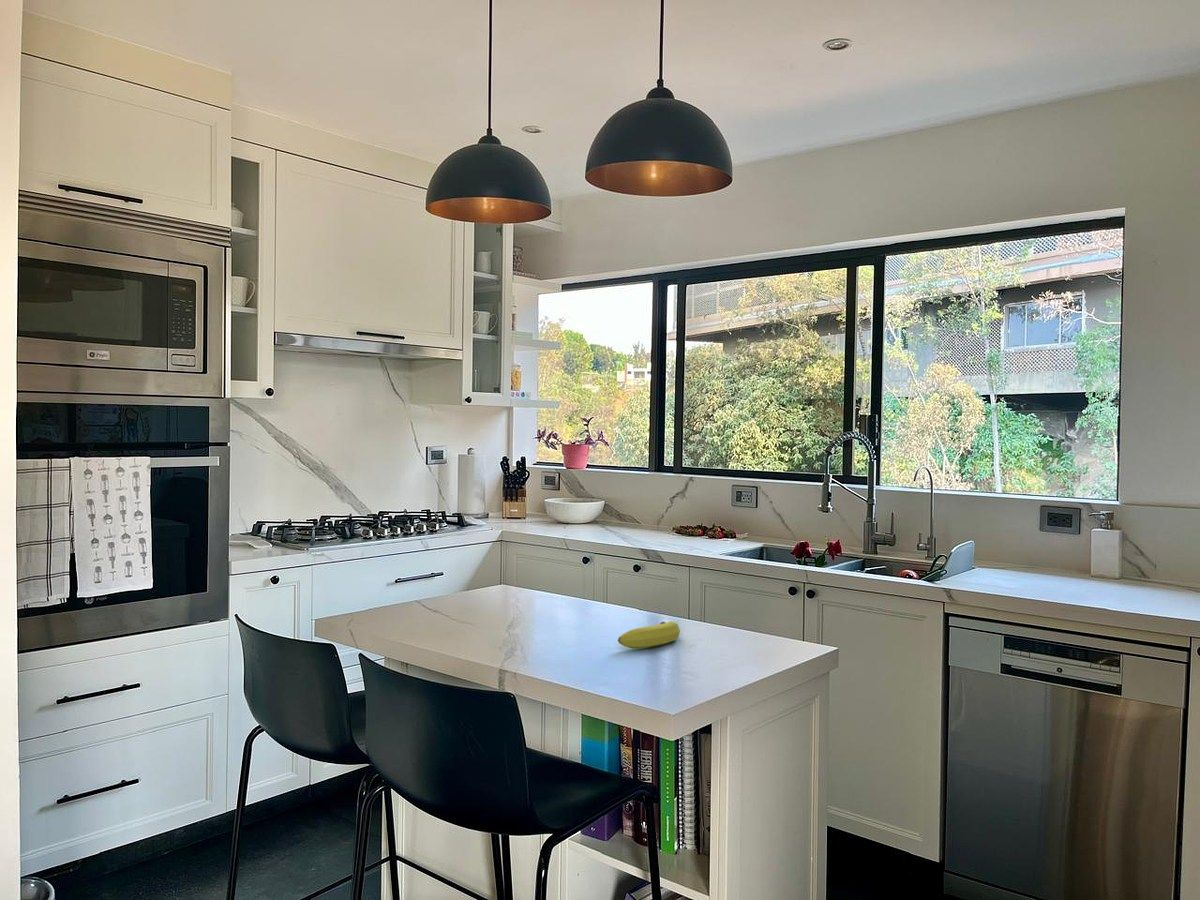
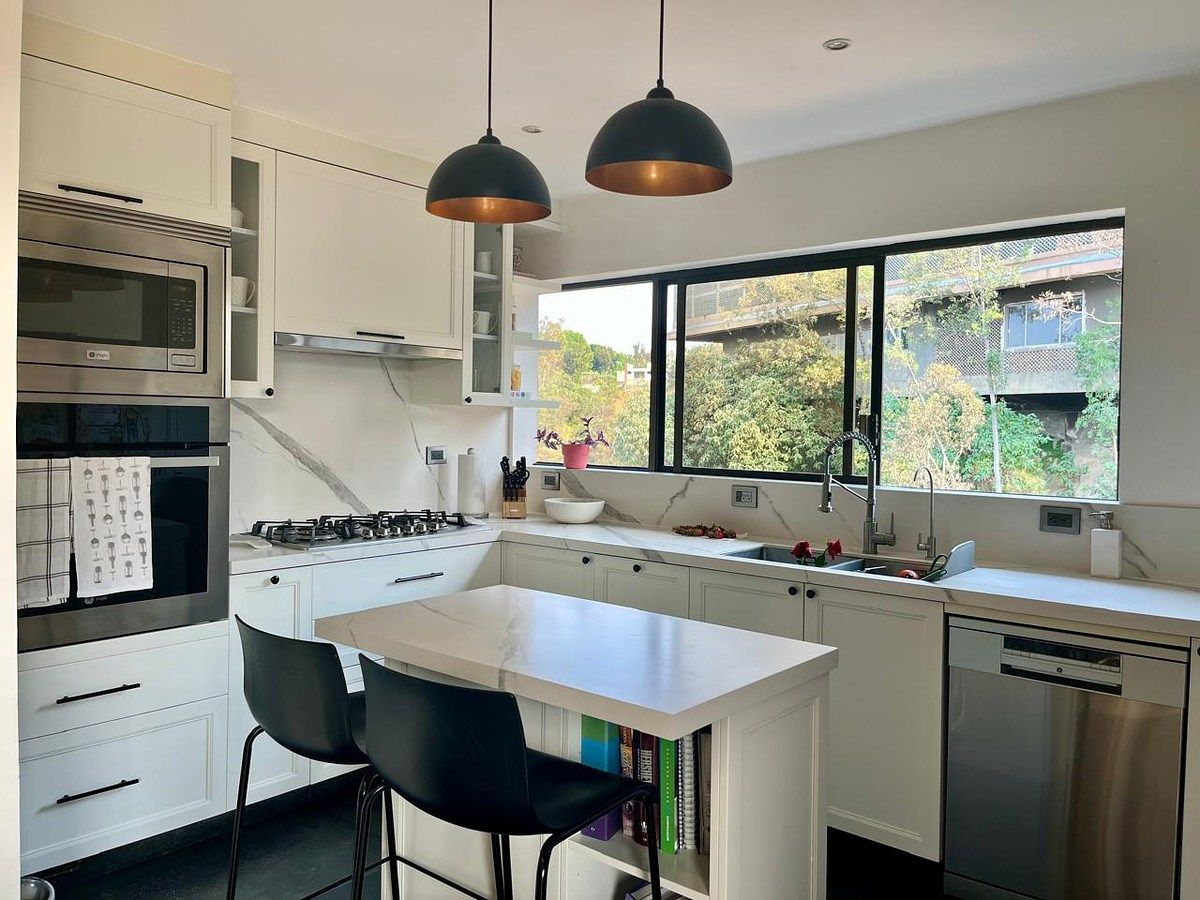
- fruit [617,620,681,649]
